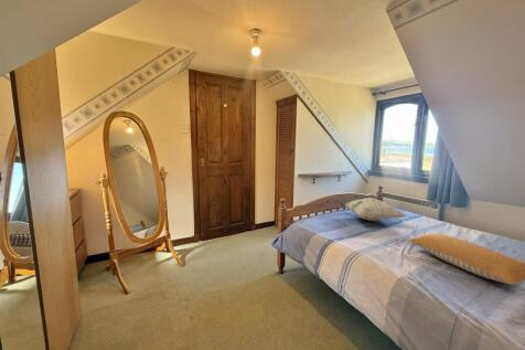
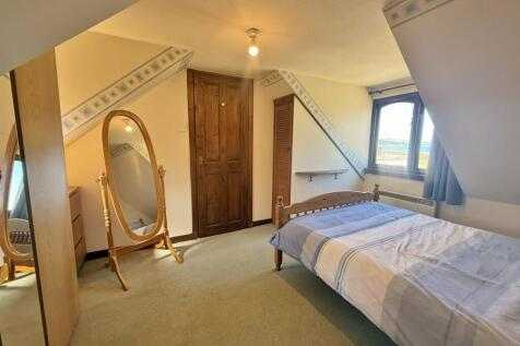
- pillow [407,233,525,286]
- decorative pillow [339,197,407,222]
